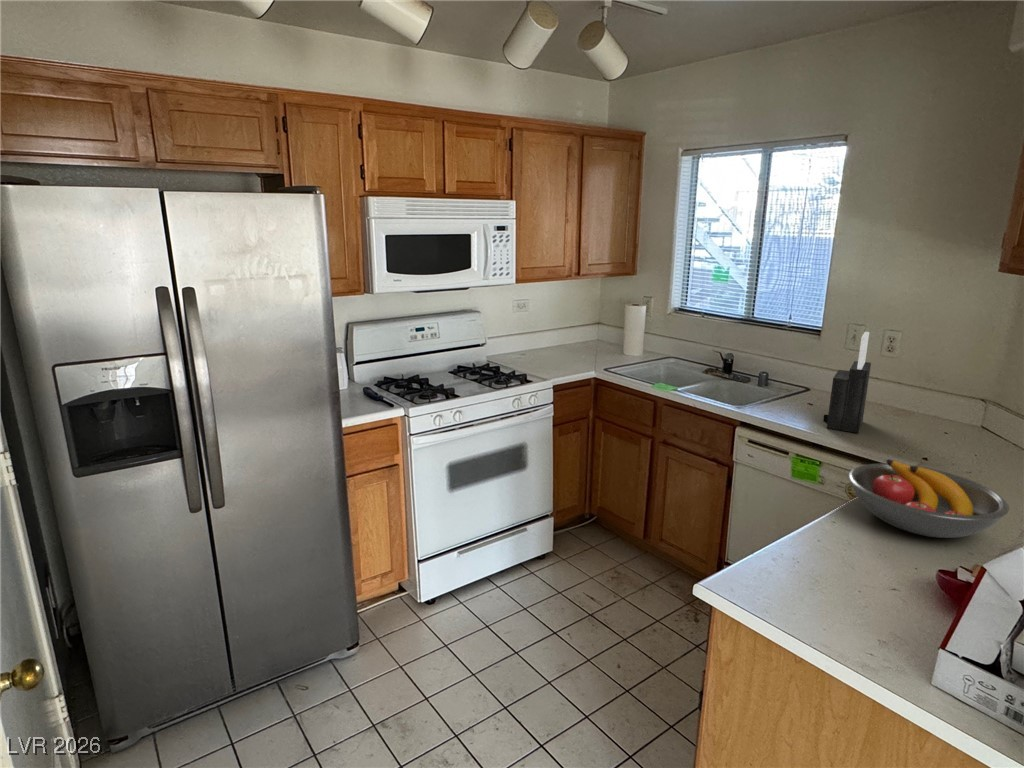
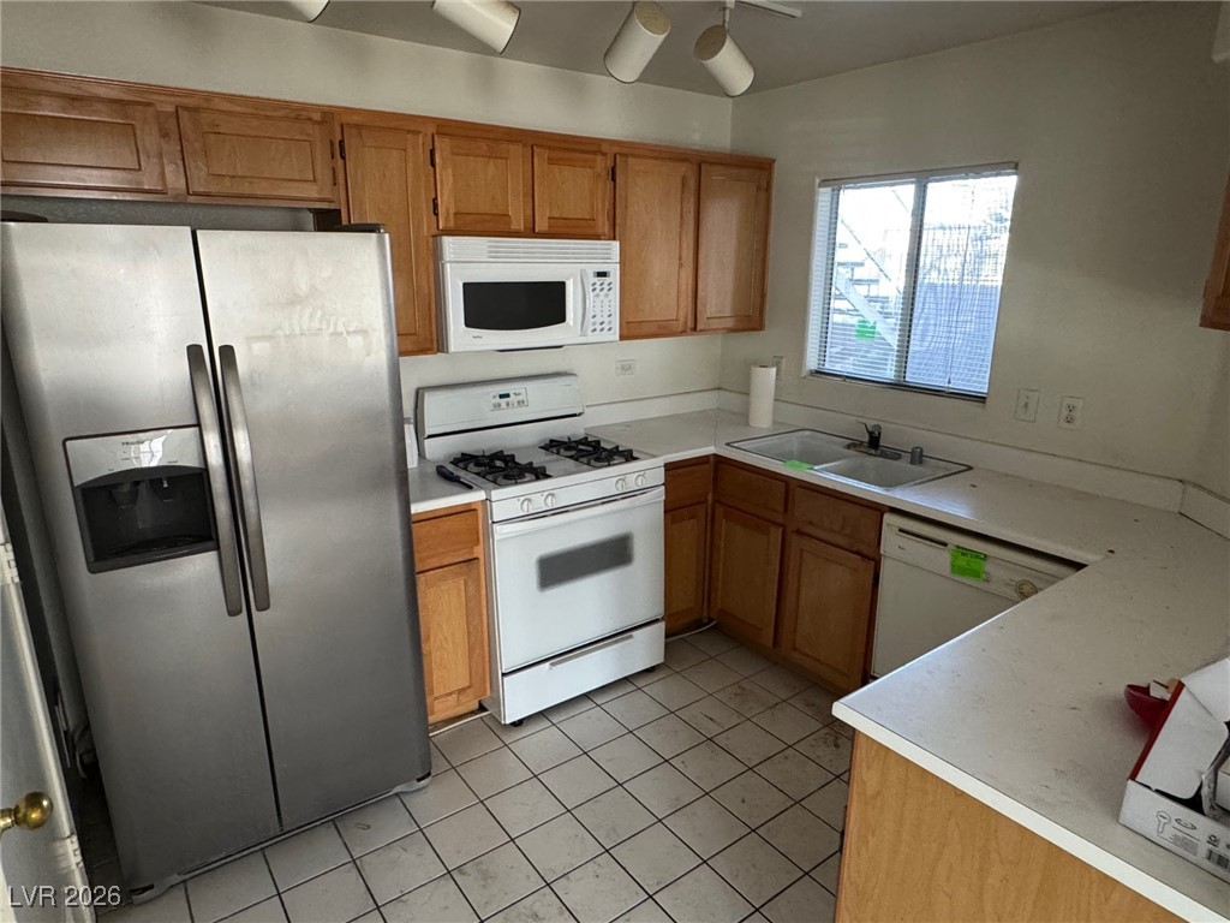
- fruit bowl [847,458,1010,539]
- knife block [822,331,872,434]
